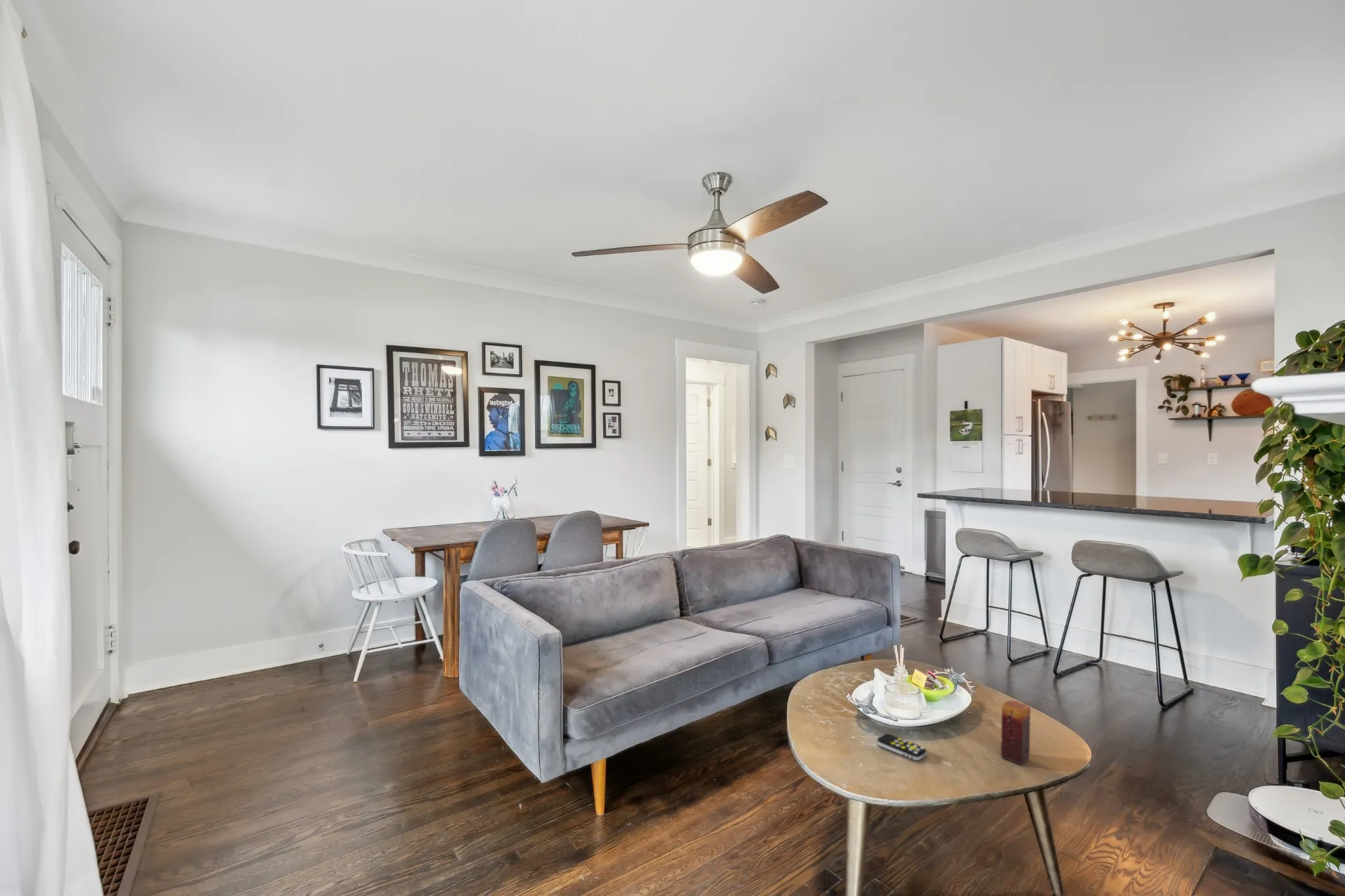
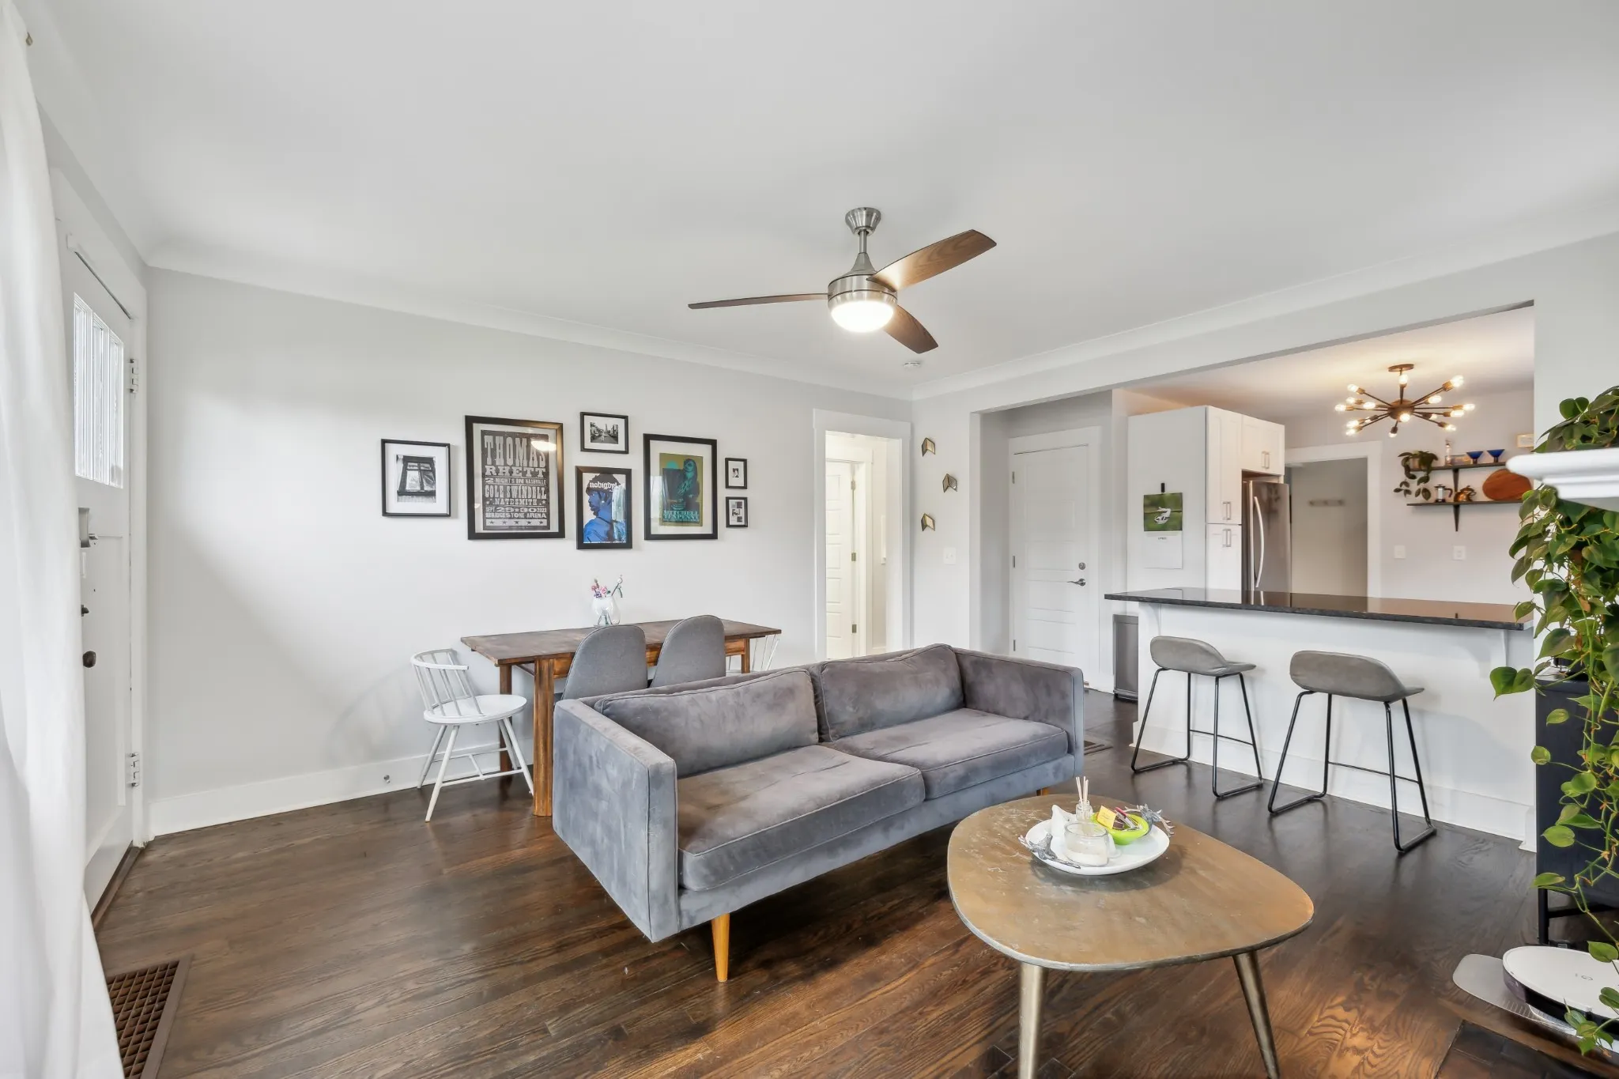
- candle [1000,700,1031,765]
- remote control [877,733,927,761]
